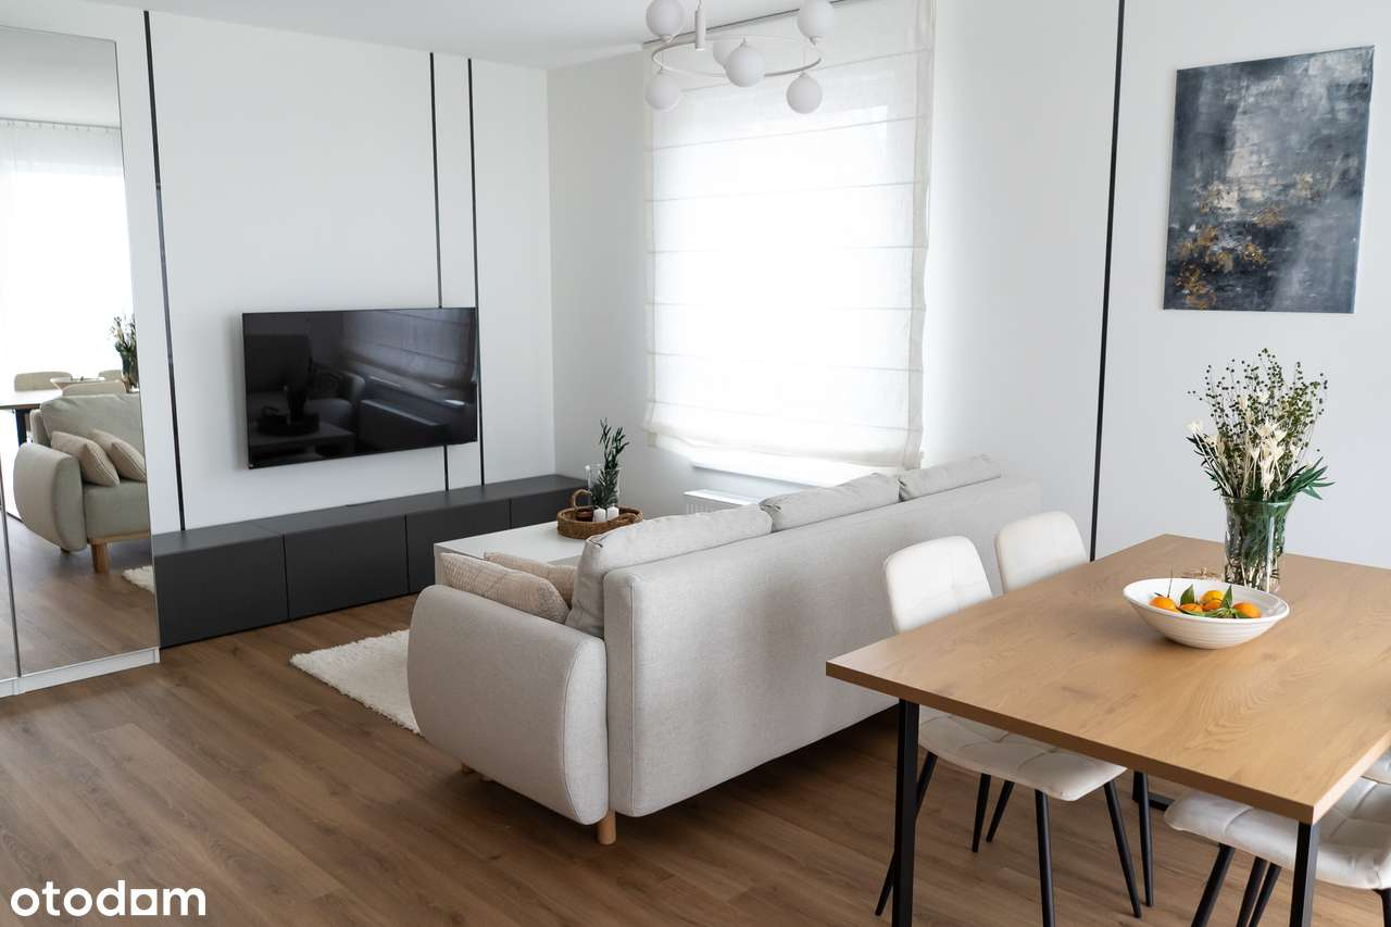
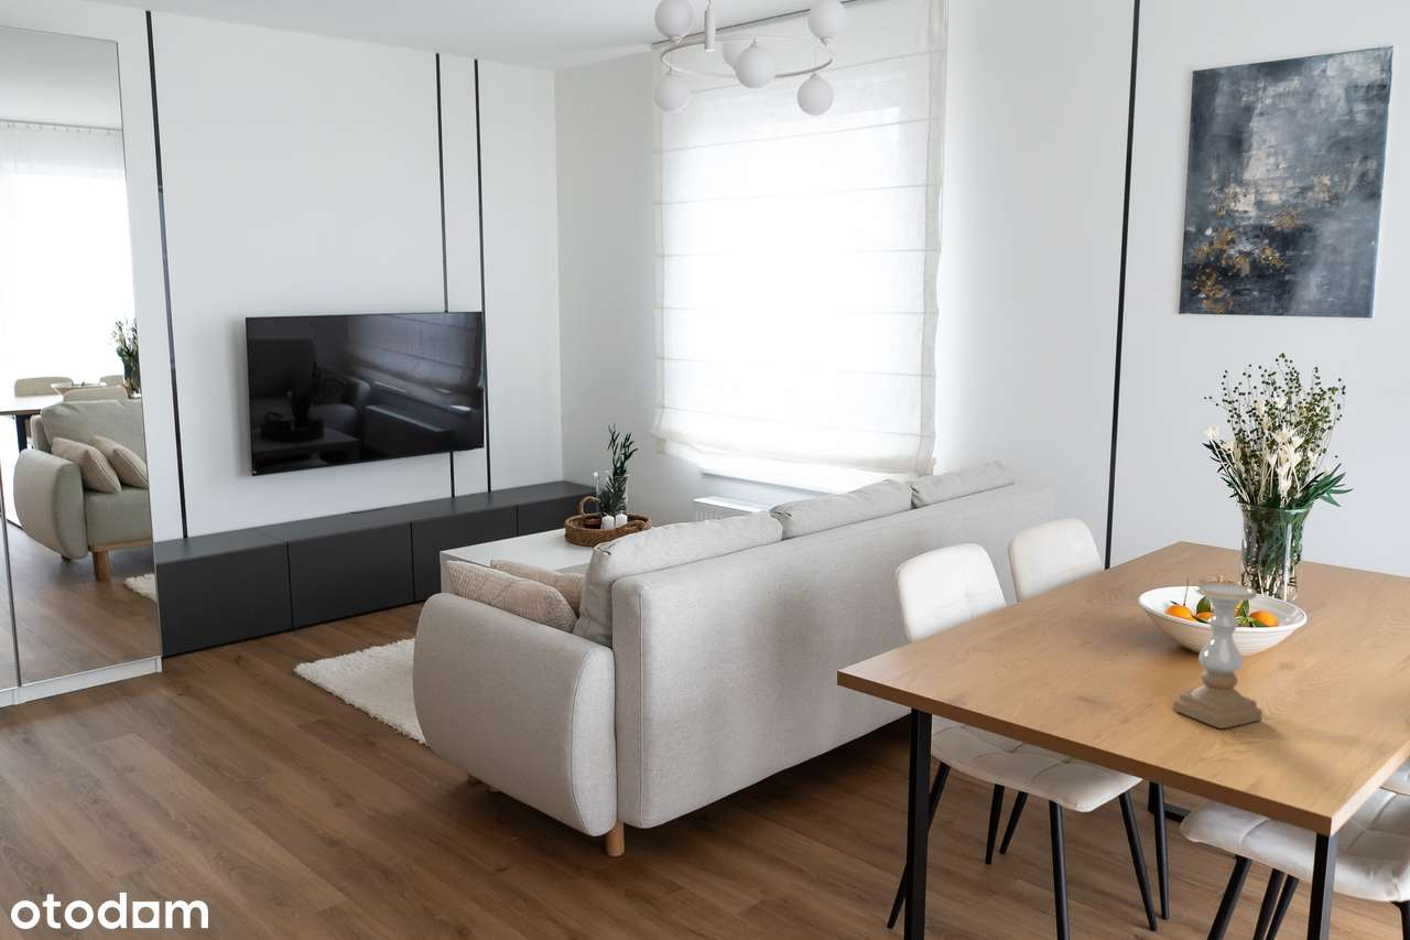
+ candle holder [1172,581,1263,730]
